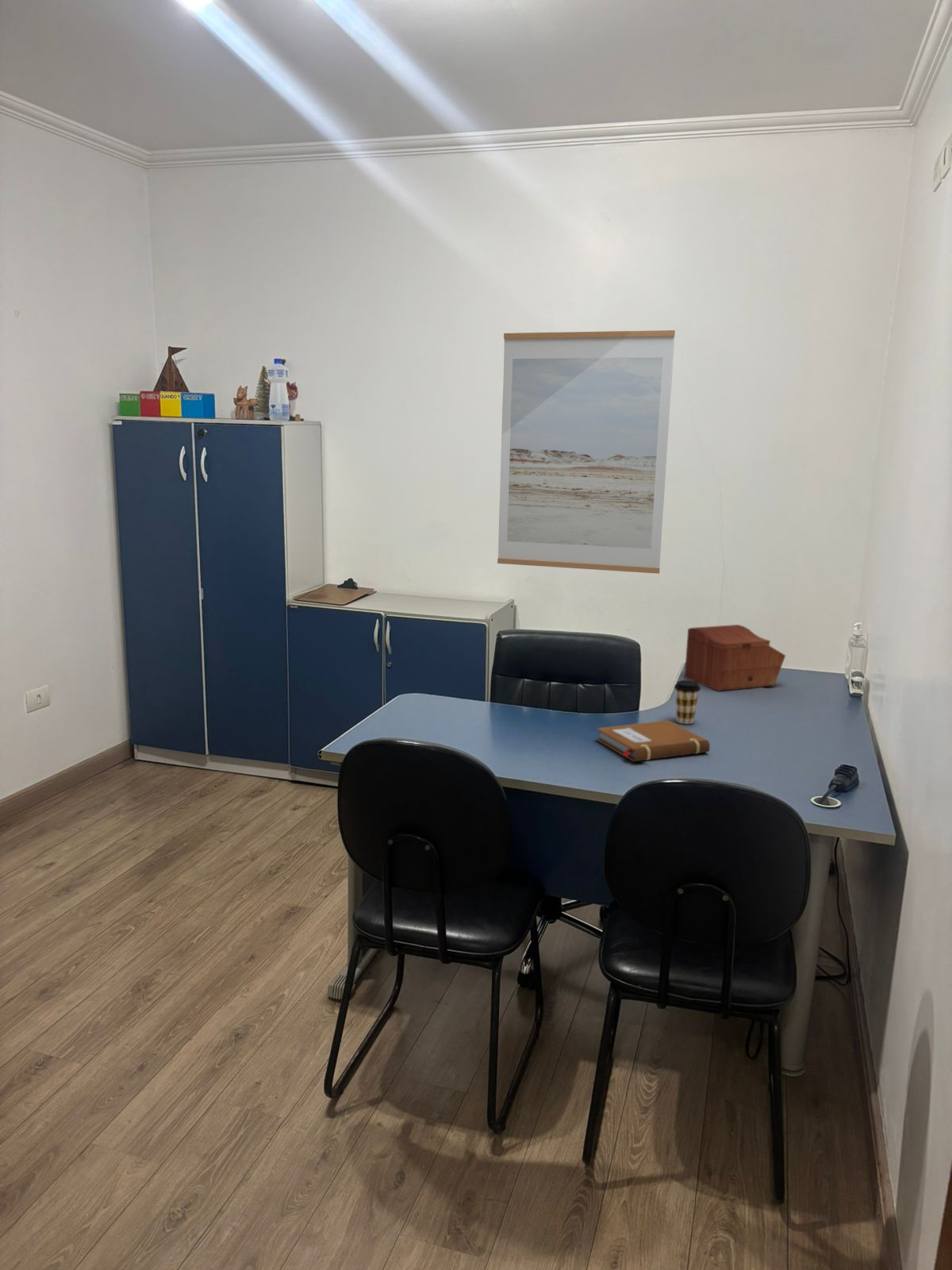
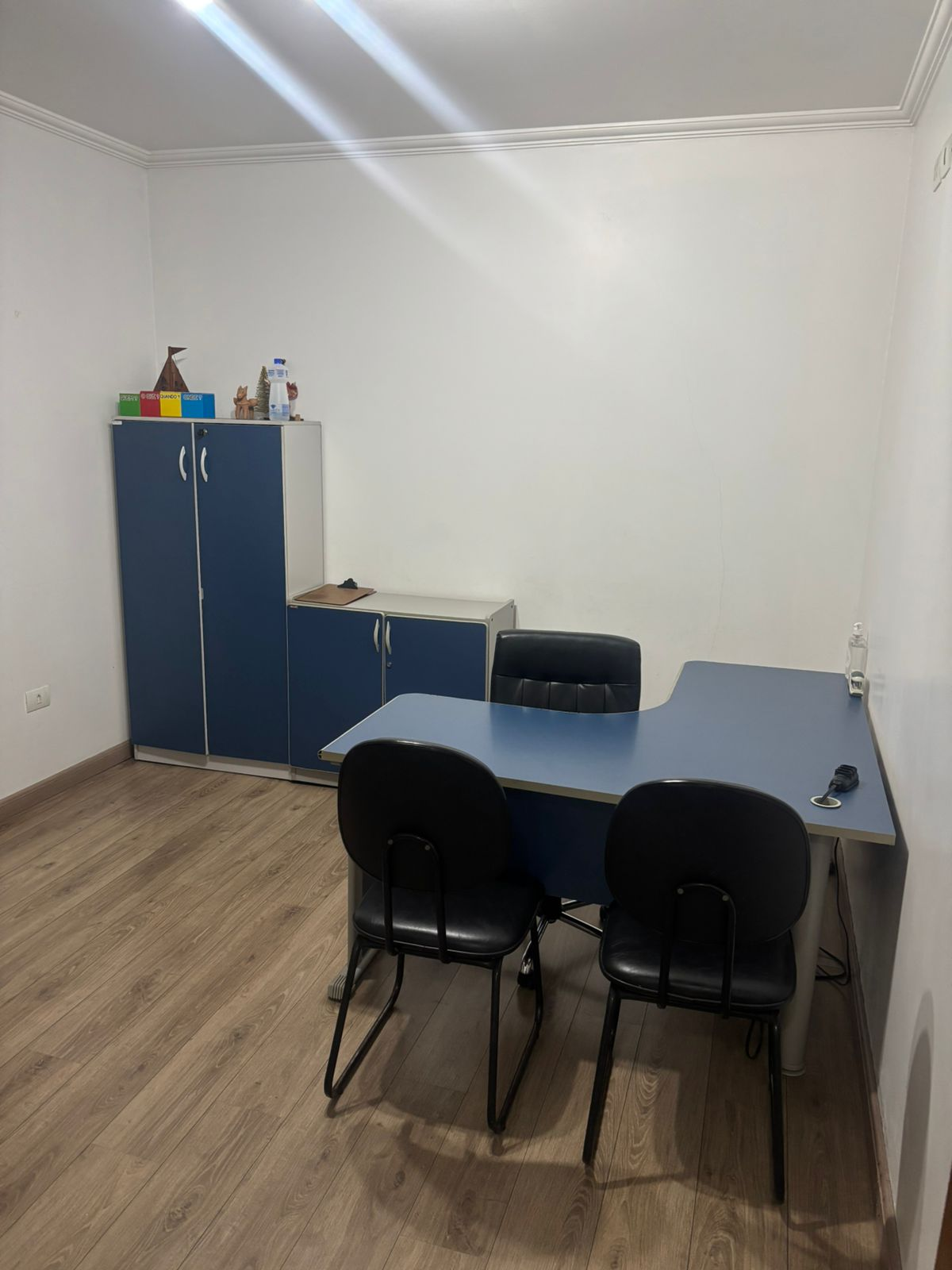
- wall art [497,329,676,575]
- notebook [596,720,711,762]
- coffee cup [674,679,701,725]
- sewing box [684,624,786,692]
